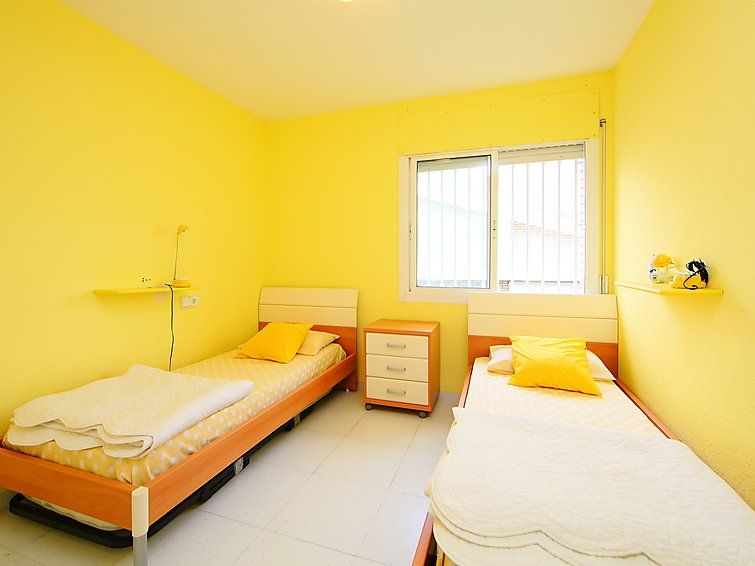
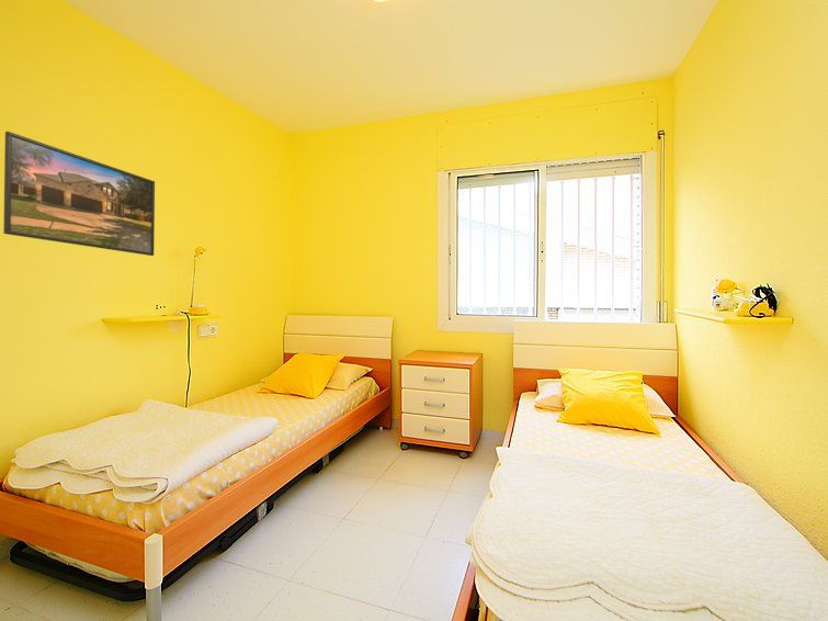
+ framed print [2,131,156,257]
